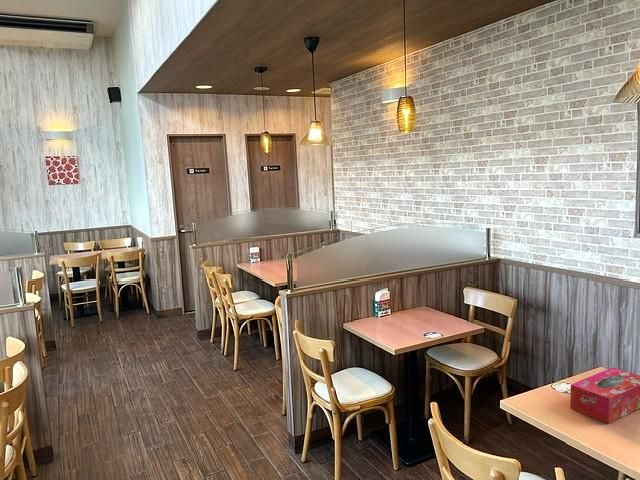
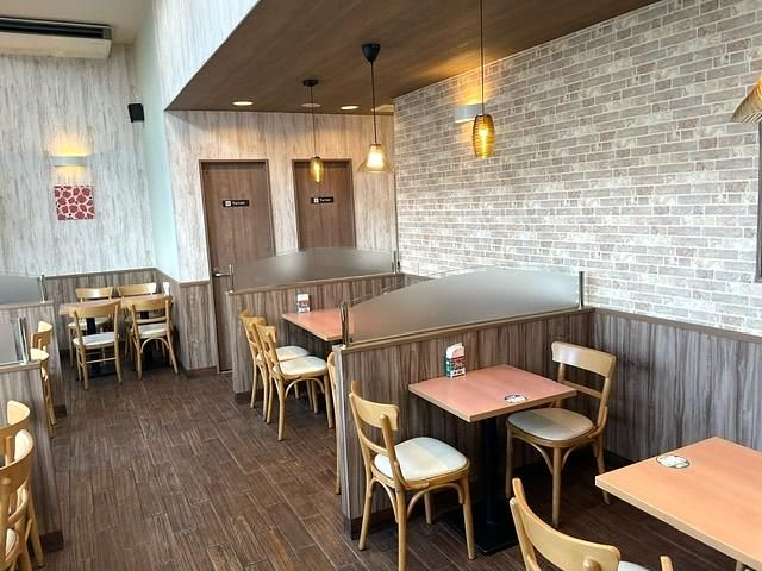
- tissue box [569,366,640,425]
